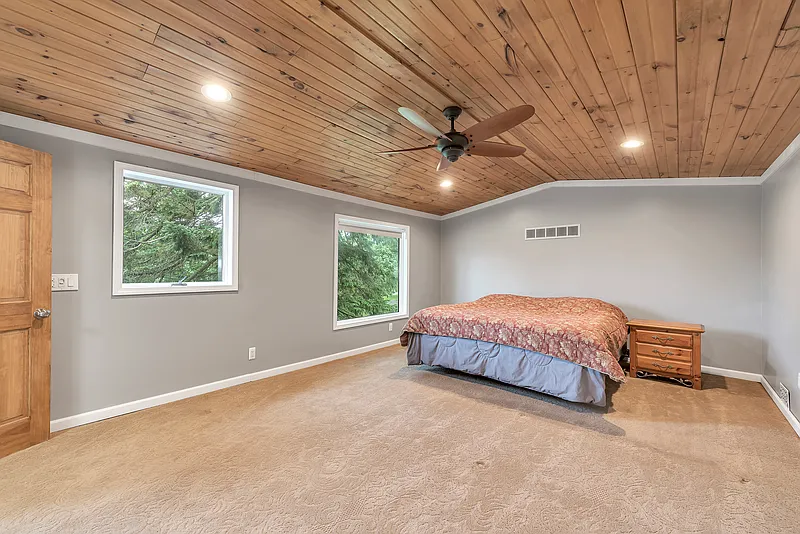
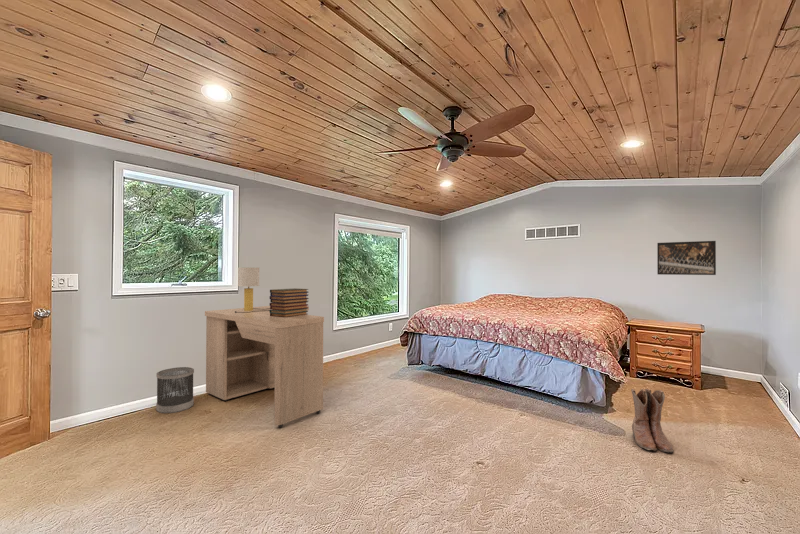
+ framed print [656,240,717,276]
+ boots [630,388,674,453]
+ table lamp [235,267,270,313]
+ wastebasket [155,366,195,414]
+ desk [204,305,325,428]
+ book stack [269,287,310,317]
